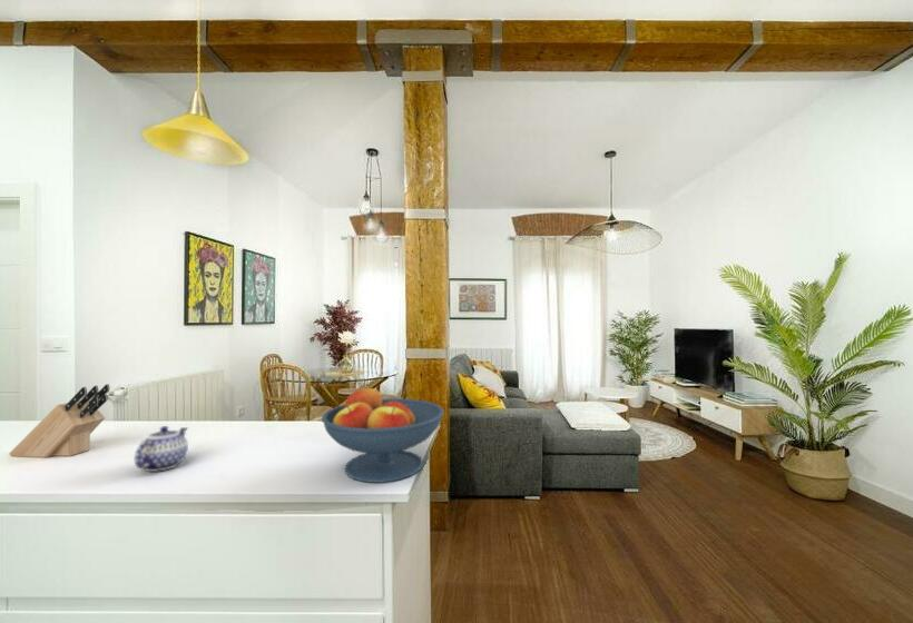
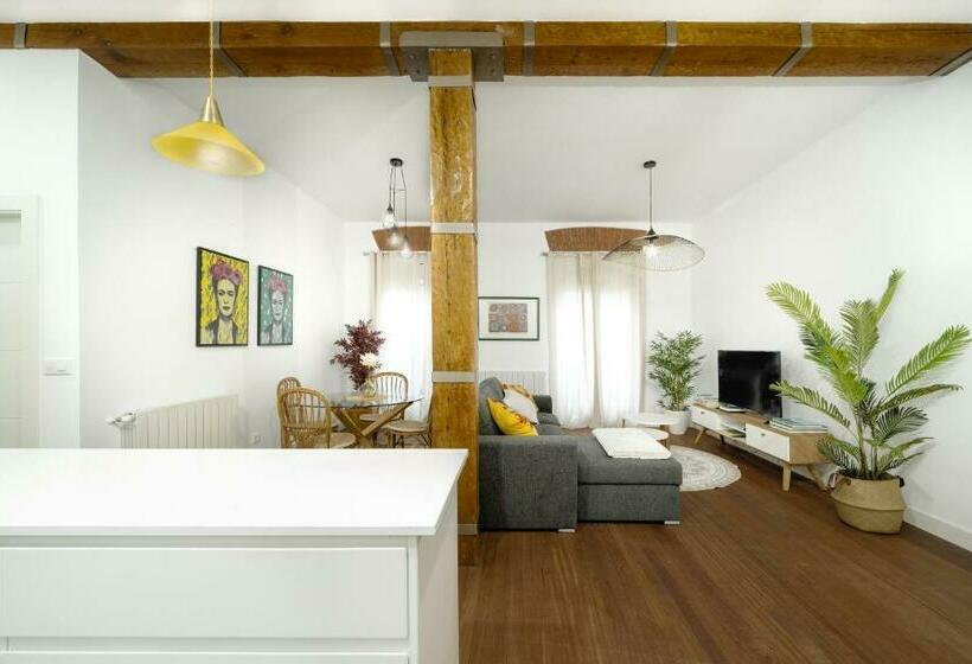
- knife block [8,383,110,458]
- fruit bowl [321,386,444,484]
- teapot [134,425,189,473]
